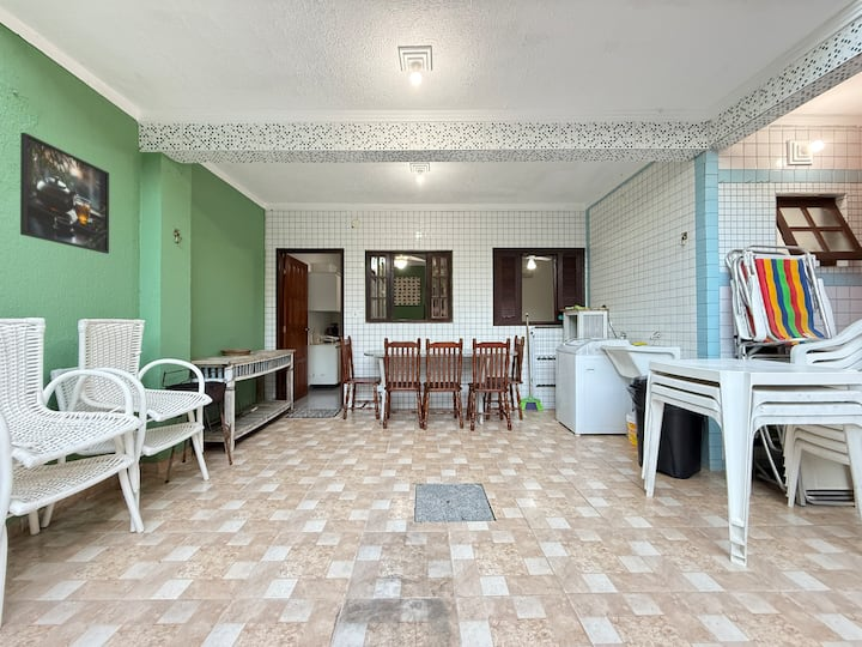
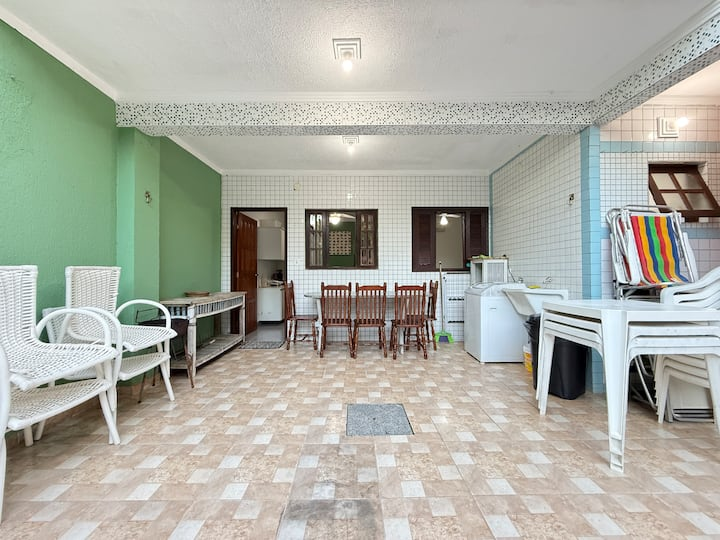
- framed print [19,132,110,255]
